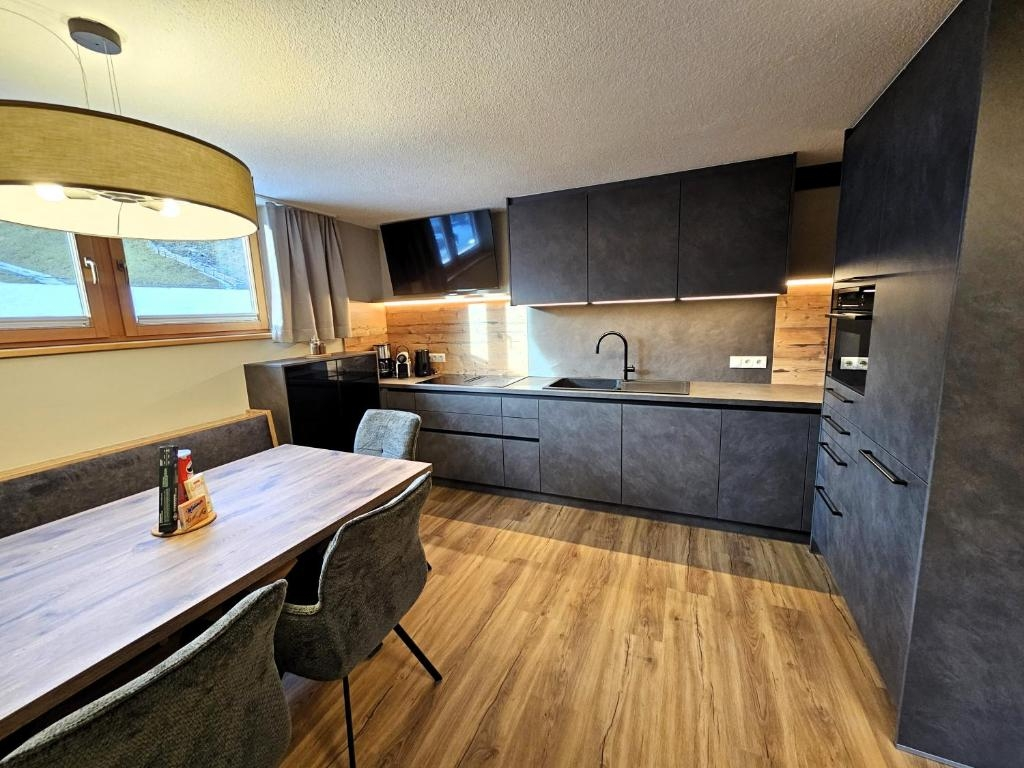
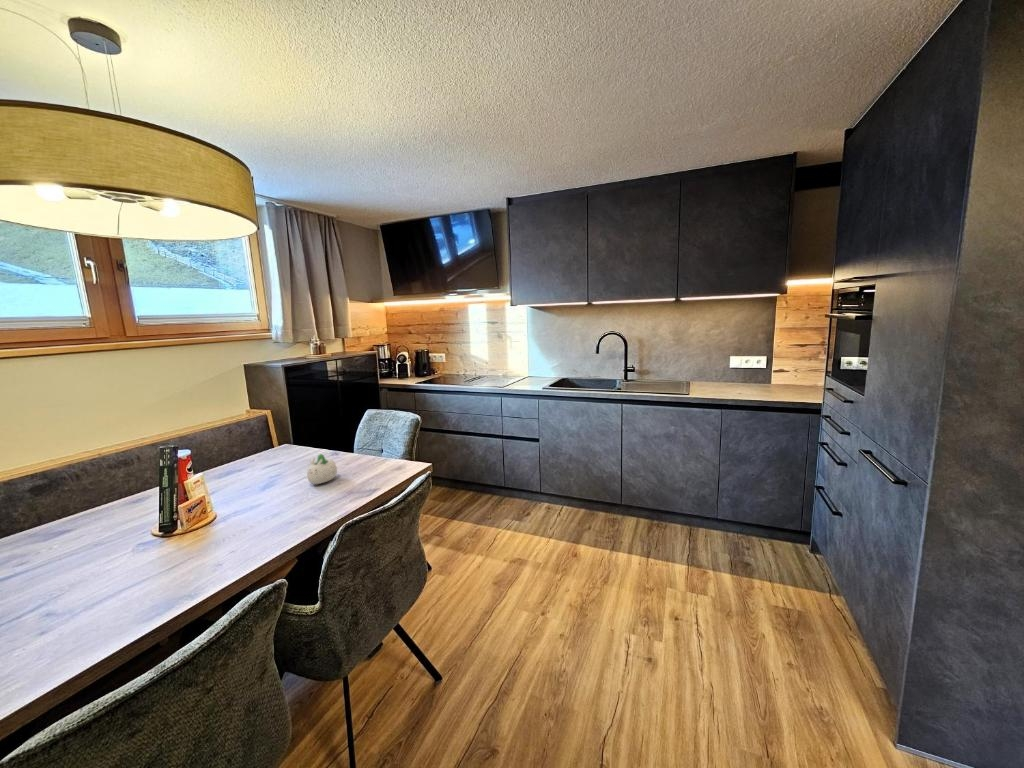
+ succulent planter [306,453,338,485]
